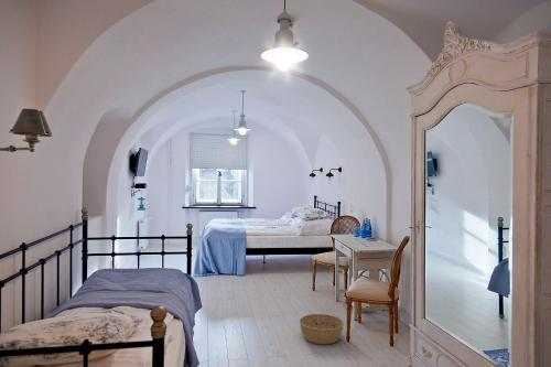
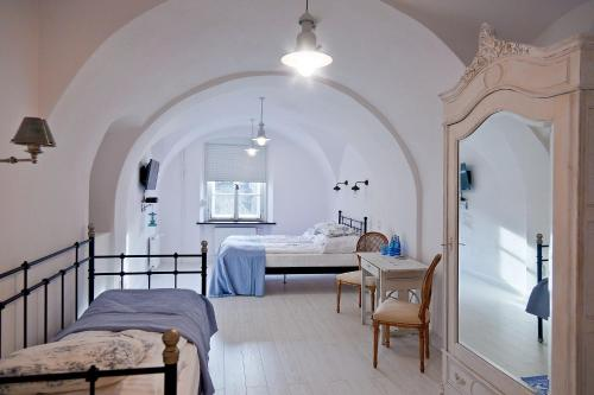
- basket [299,313,345,345]
